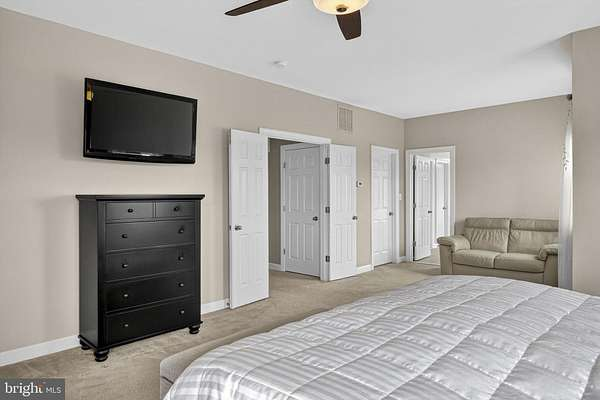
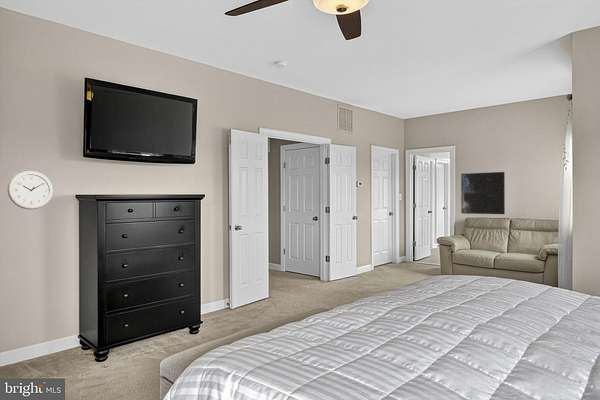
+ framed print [460,171,506,215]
+ wall clock [6,170,54,210]
